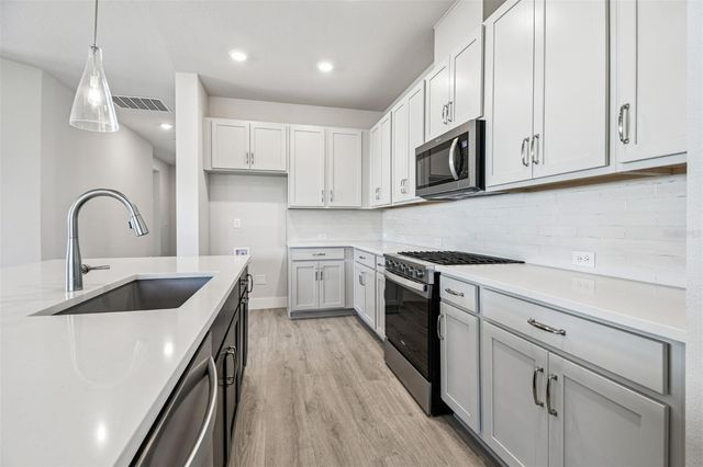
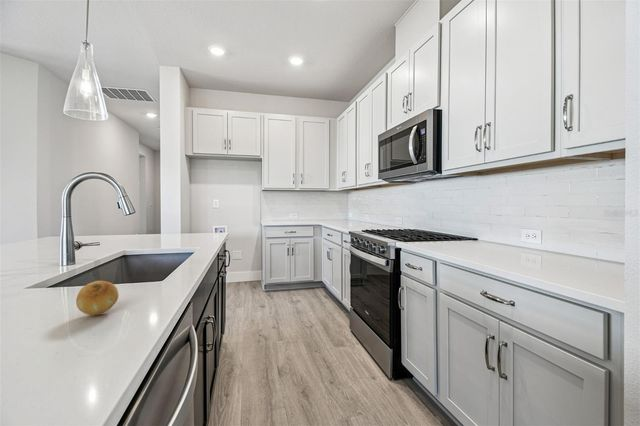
+ fruit [75,280,120,316]
